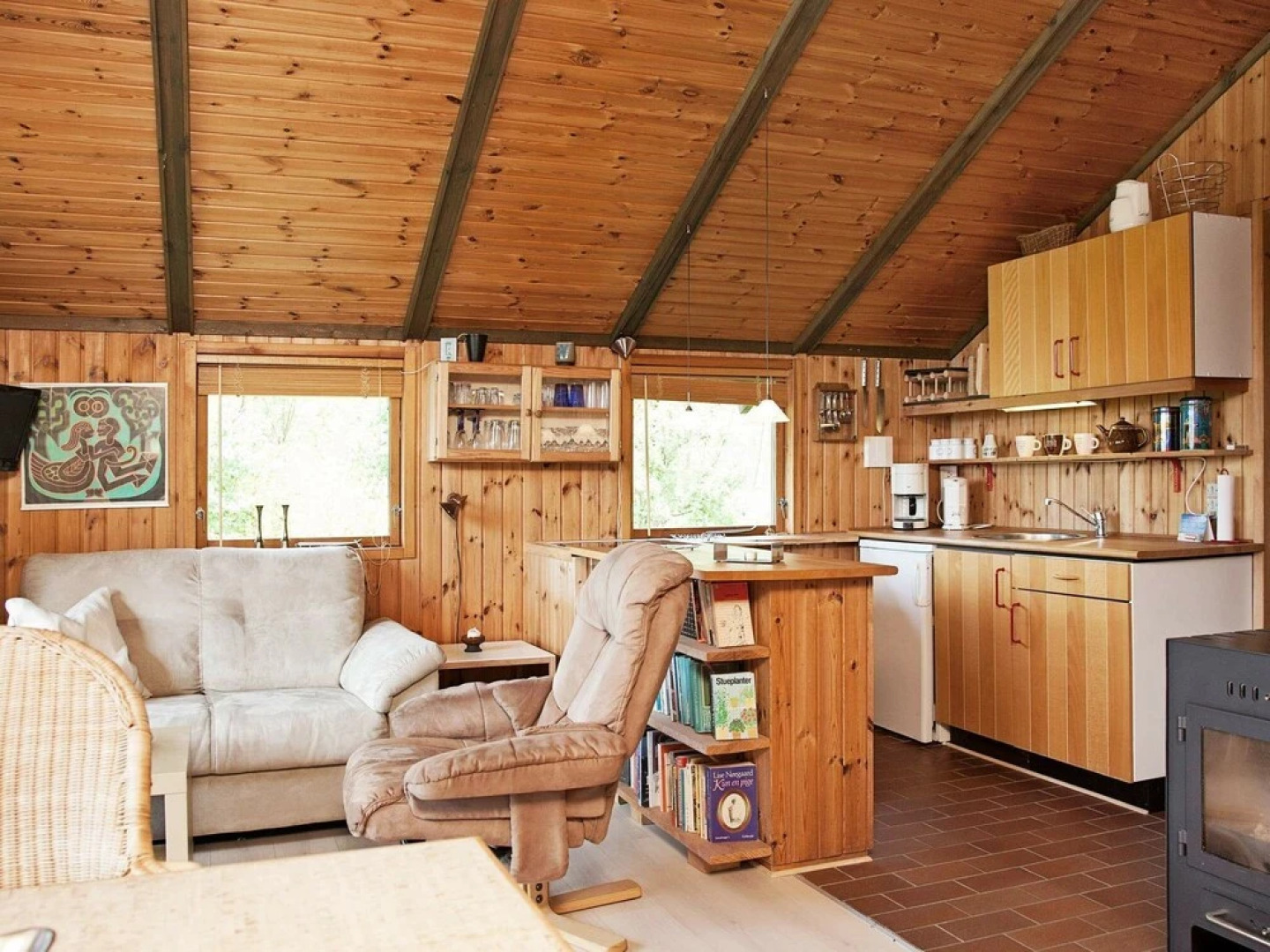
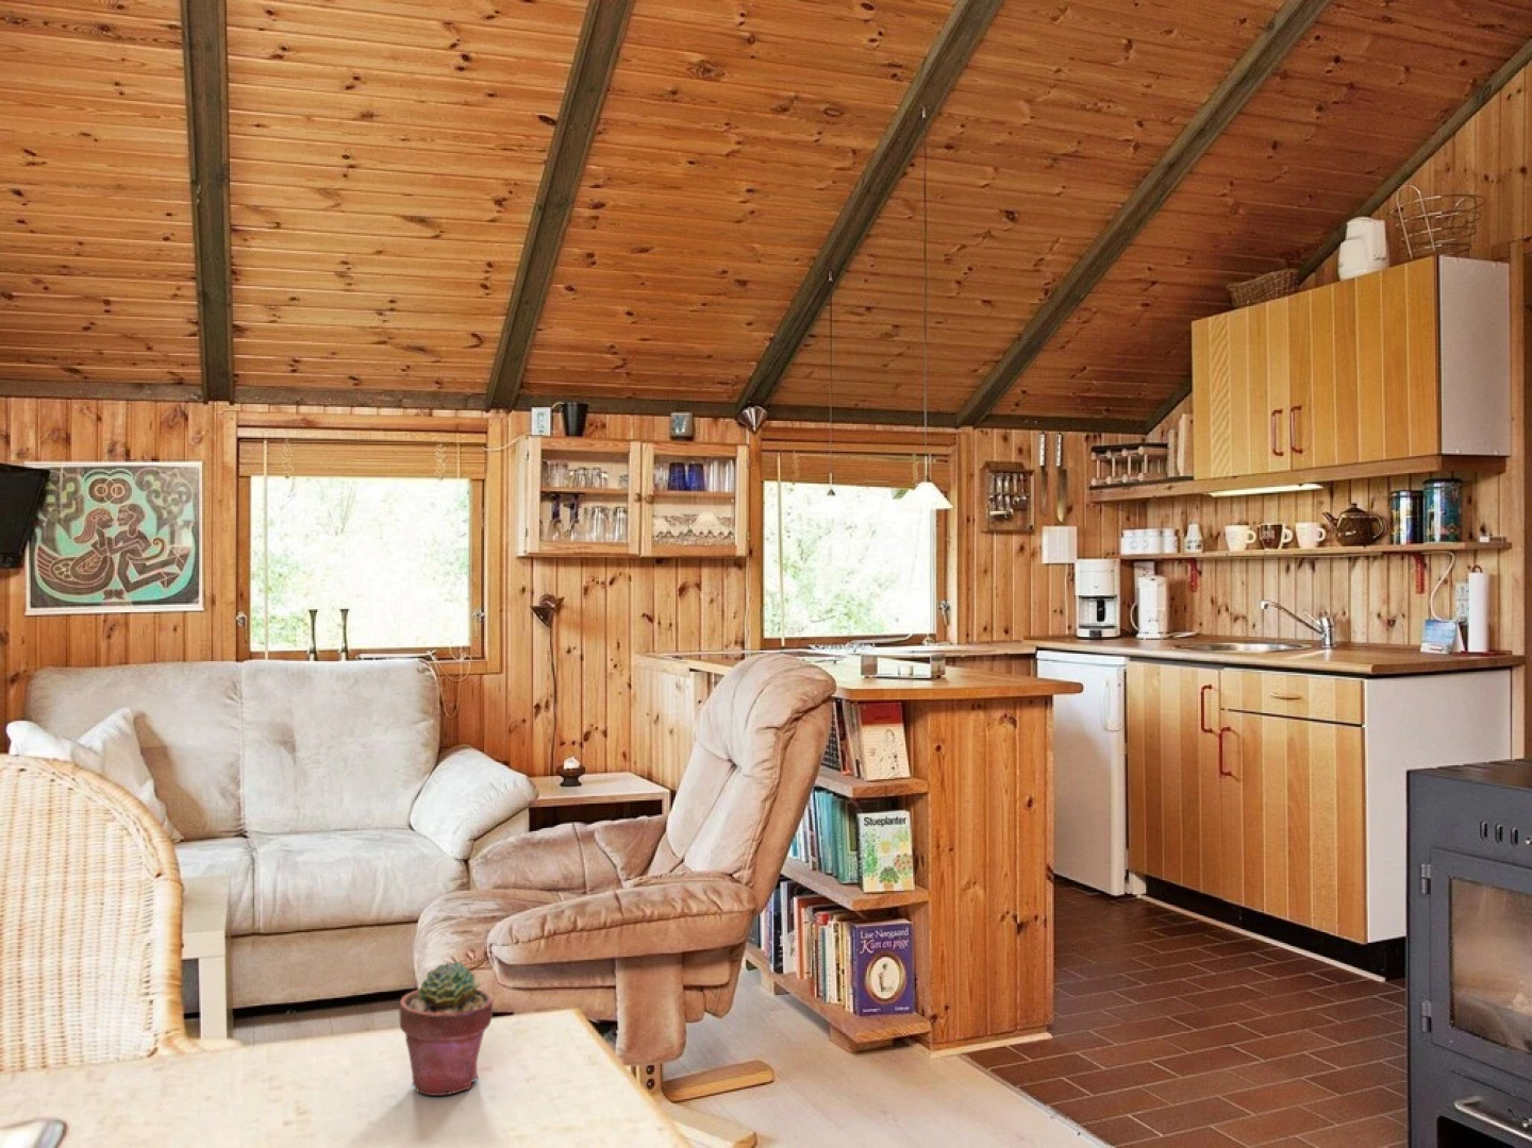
+ potted succulent [399,960,493,1097]
